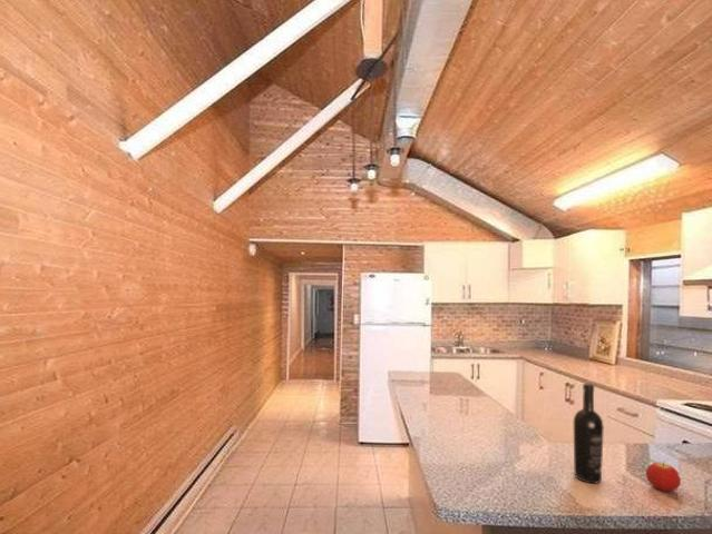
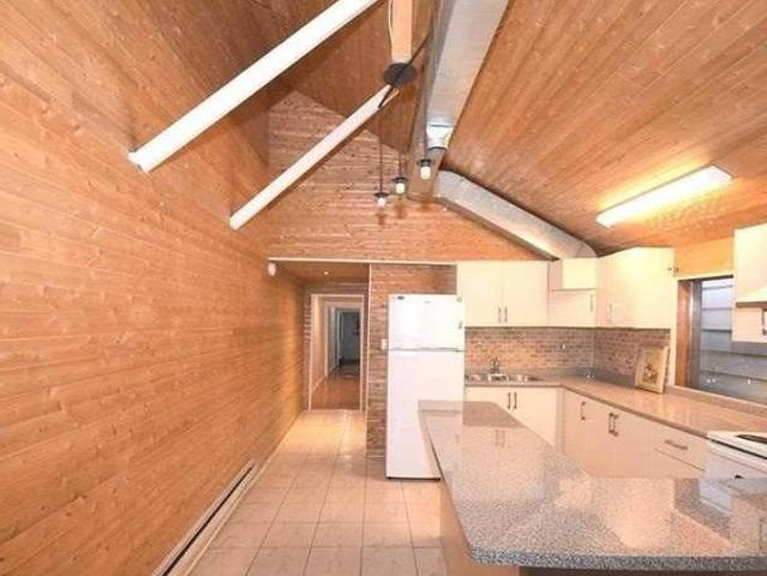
- wine bottle [573,383,605,485]
- fruit [645,462,682,492]
